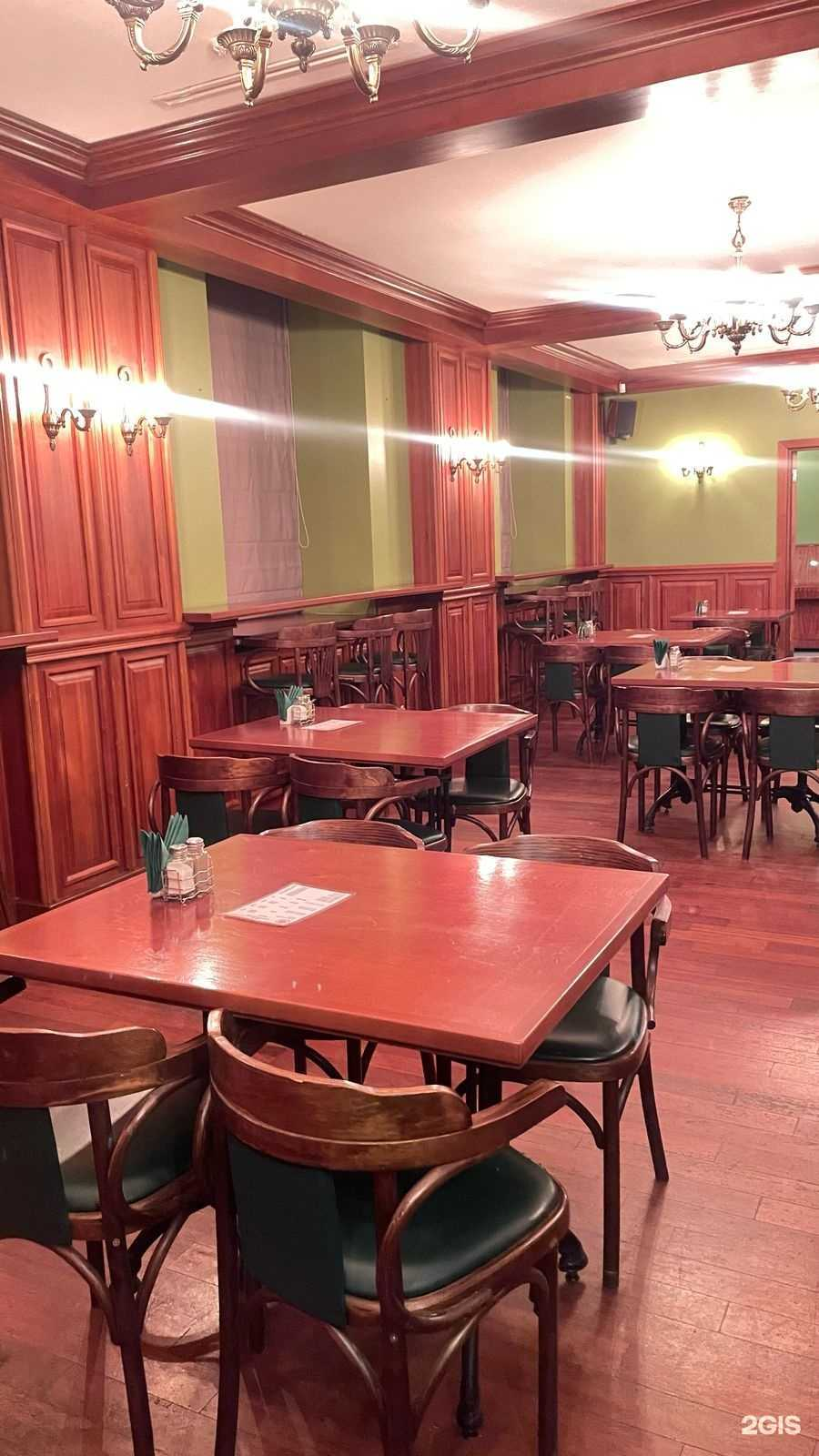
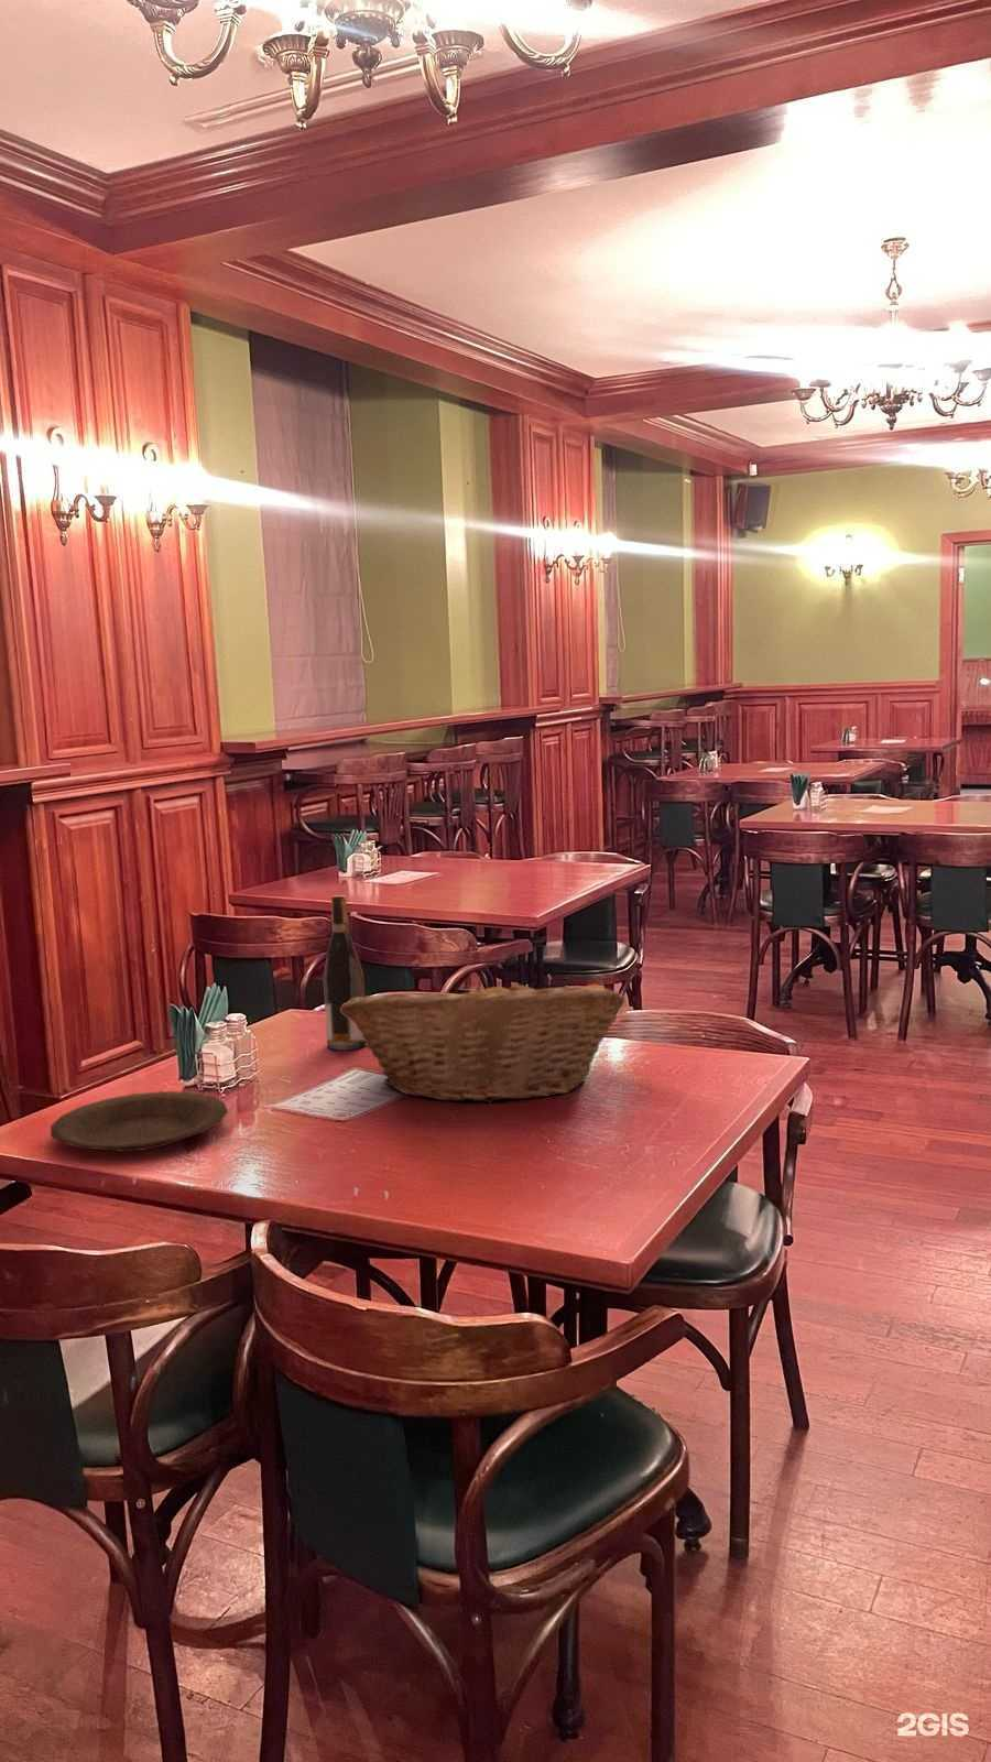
+ wine bottle [322,894,367,1050]
+ fruit basket [340,973,627,1104]
+ plate [50,1090,229,1153]
